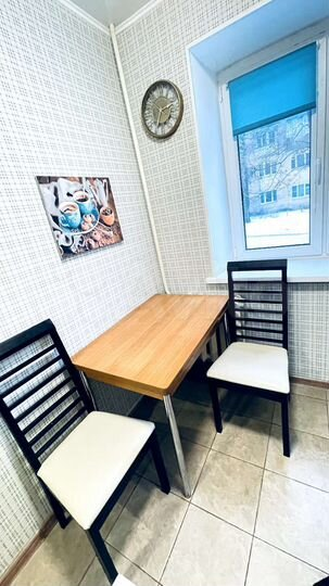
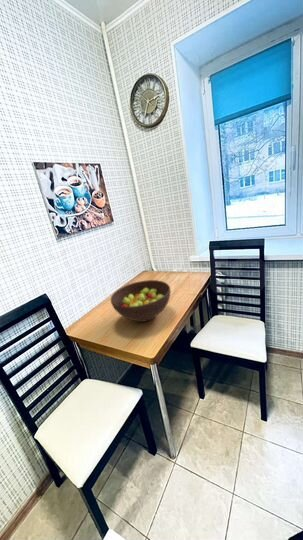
+ fruit bowl [110,279,172,323]
